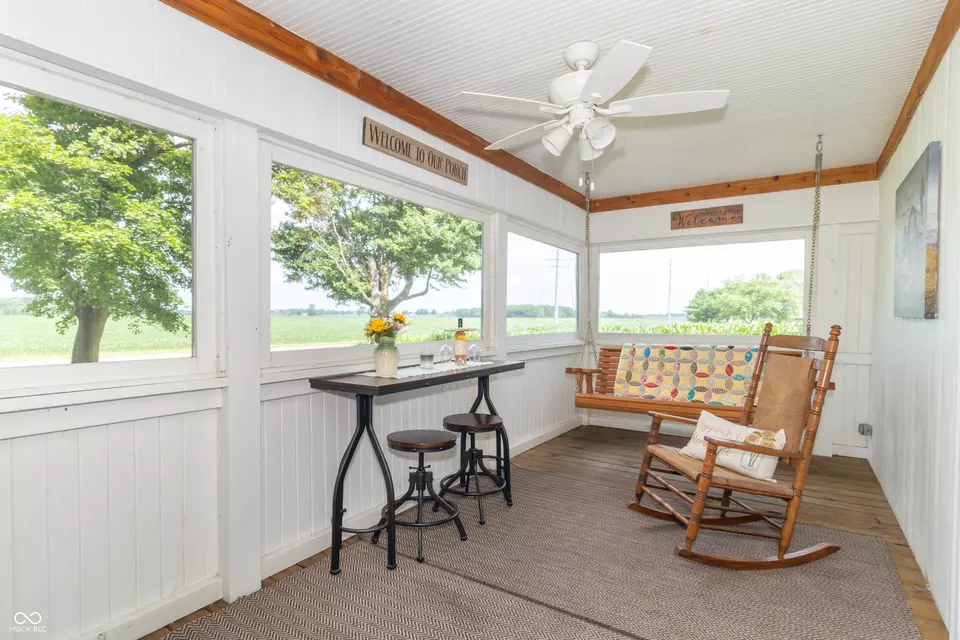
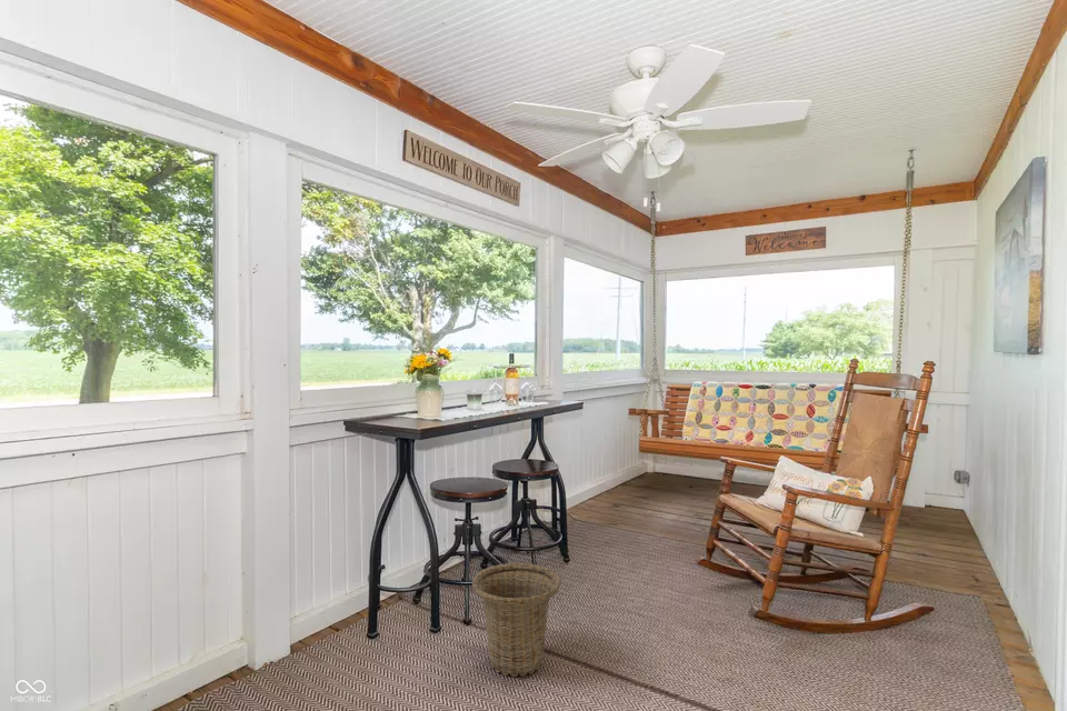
+ basket [471,562,561,678]
